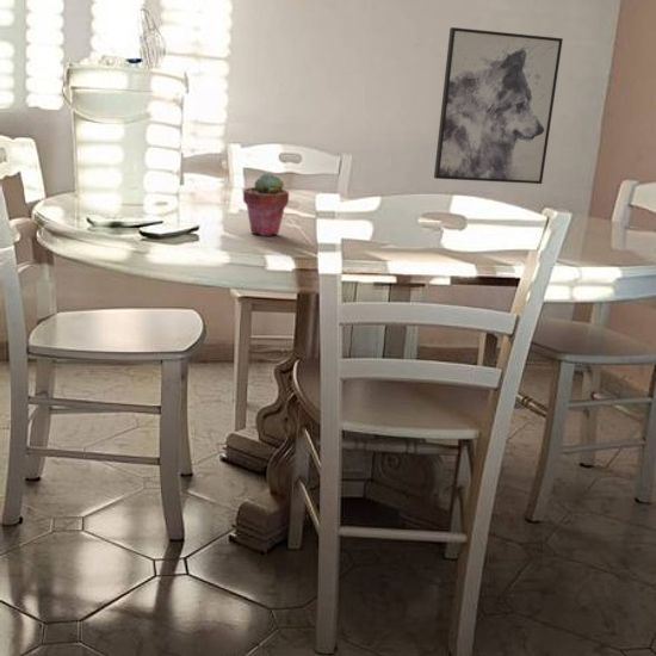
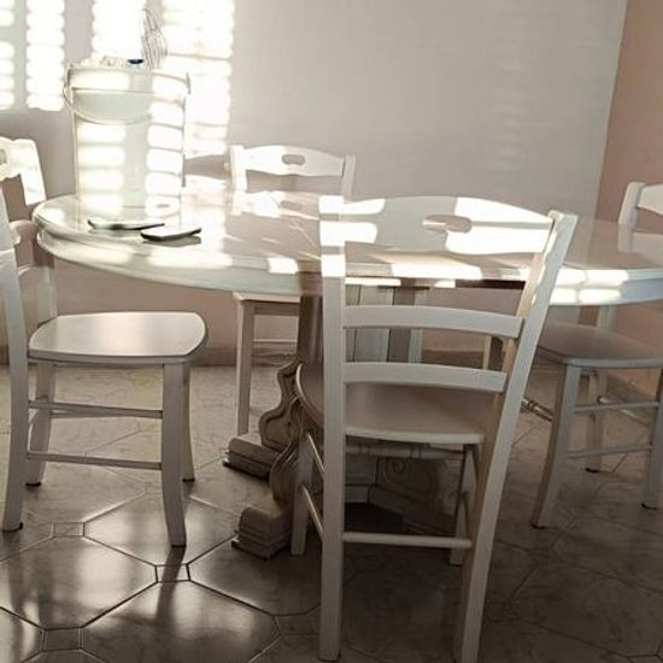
- potted succulent [242,172,290,237]
- wall art [433,26,564,185]
